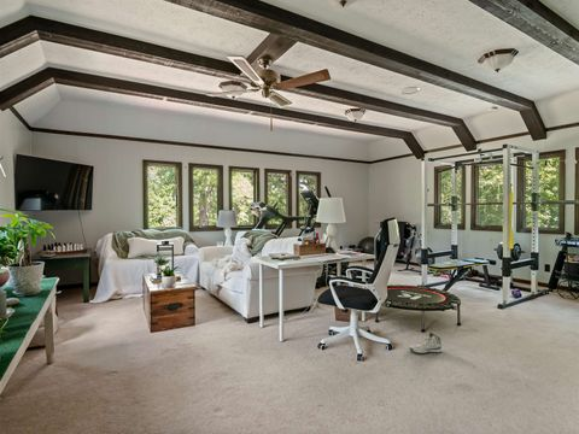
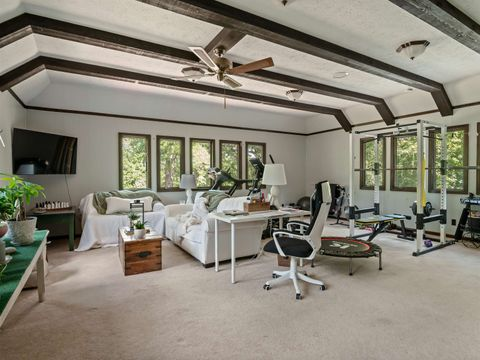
- sneaker [409,332,443,354]
